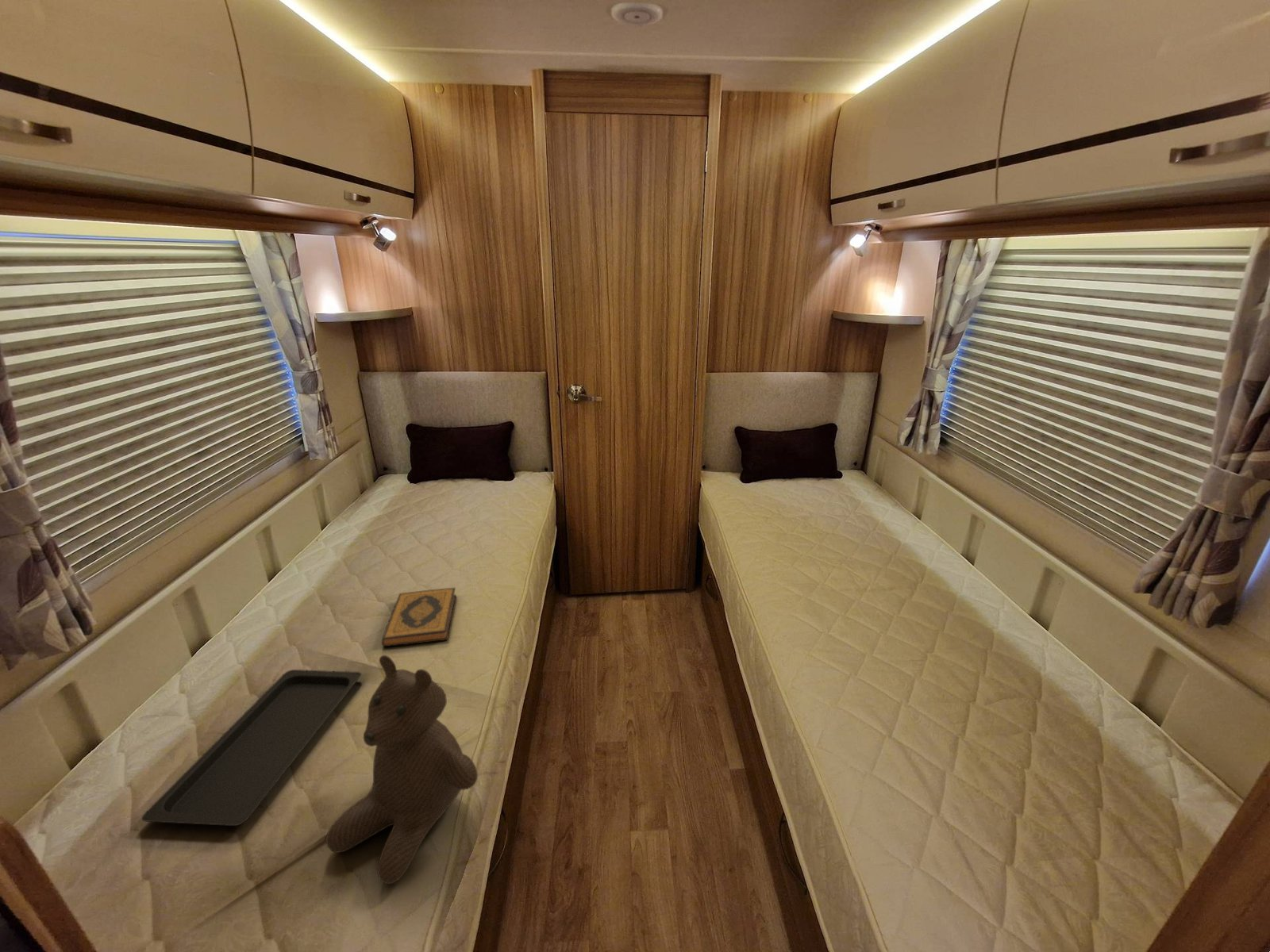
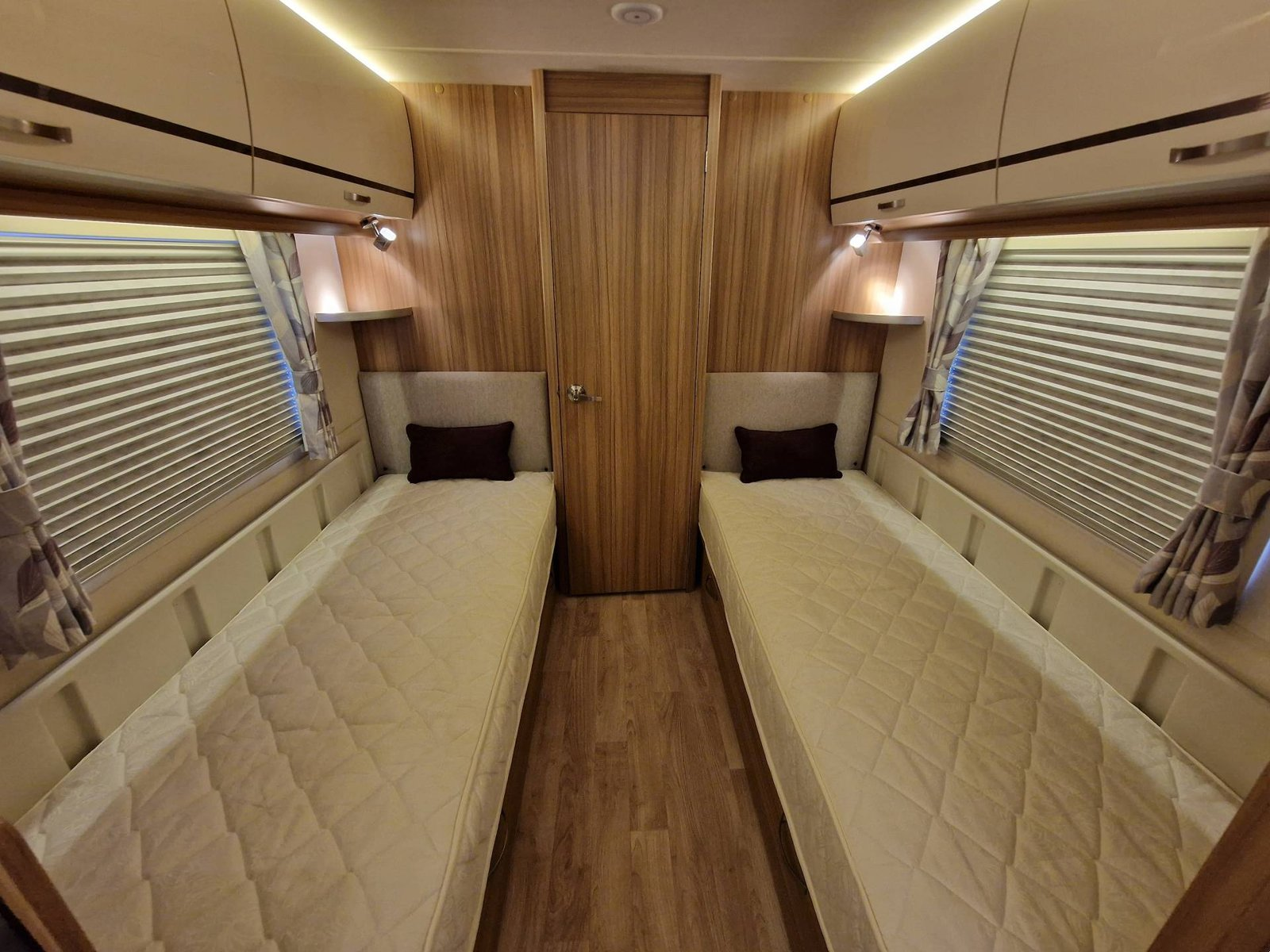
- teddy bear [325,655,479,885]
- serving tray [141,669,362,827]
- hardback book [381,587,457,647]
